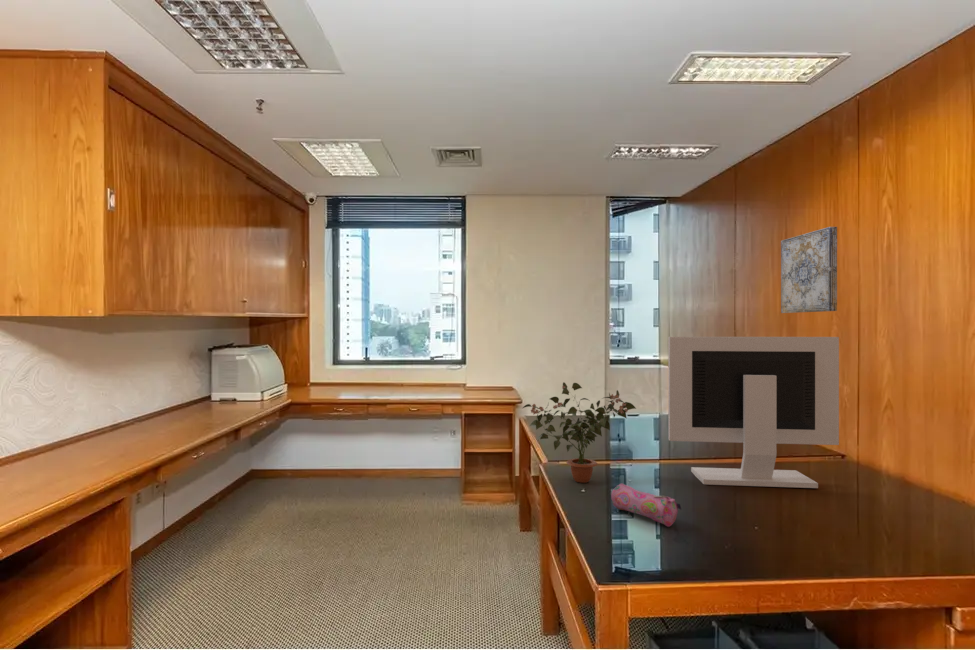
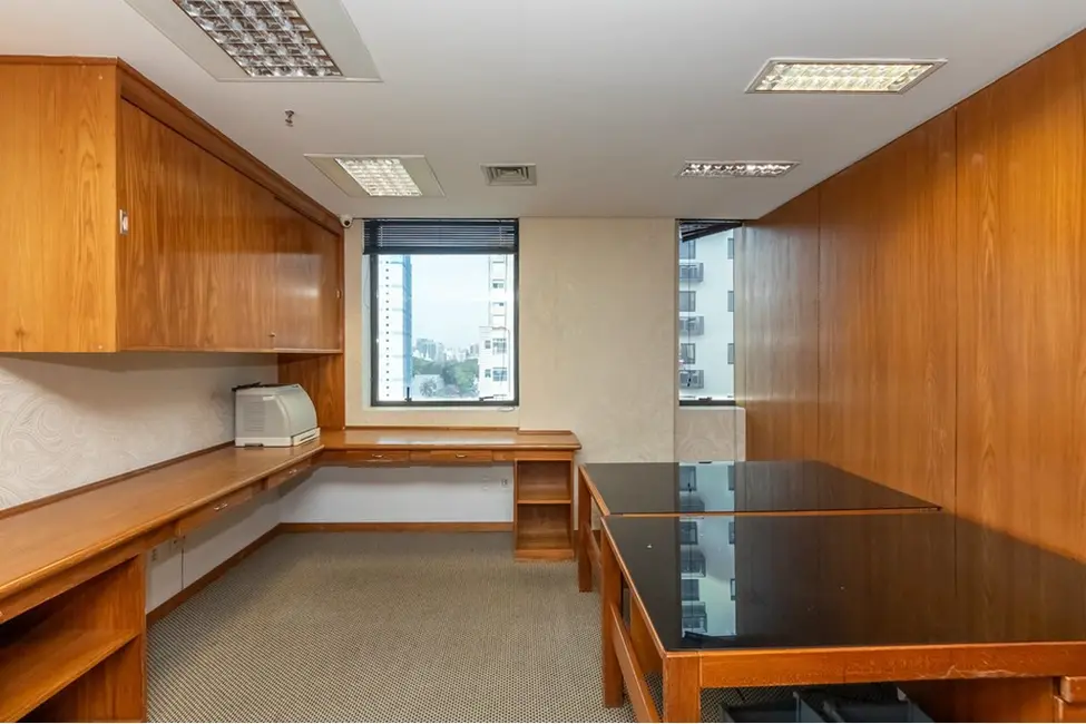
- wall art [780,226,838,314]
- pencil case [610,483,682,528]
- potted plant [522,381,637,484]
- computer monitor [667,336,840,489]
